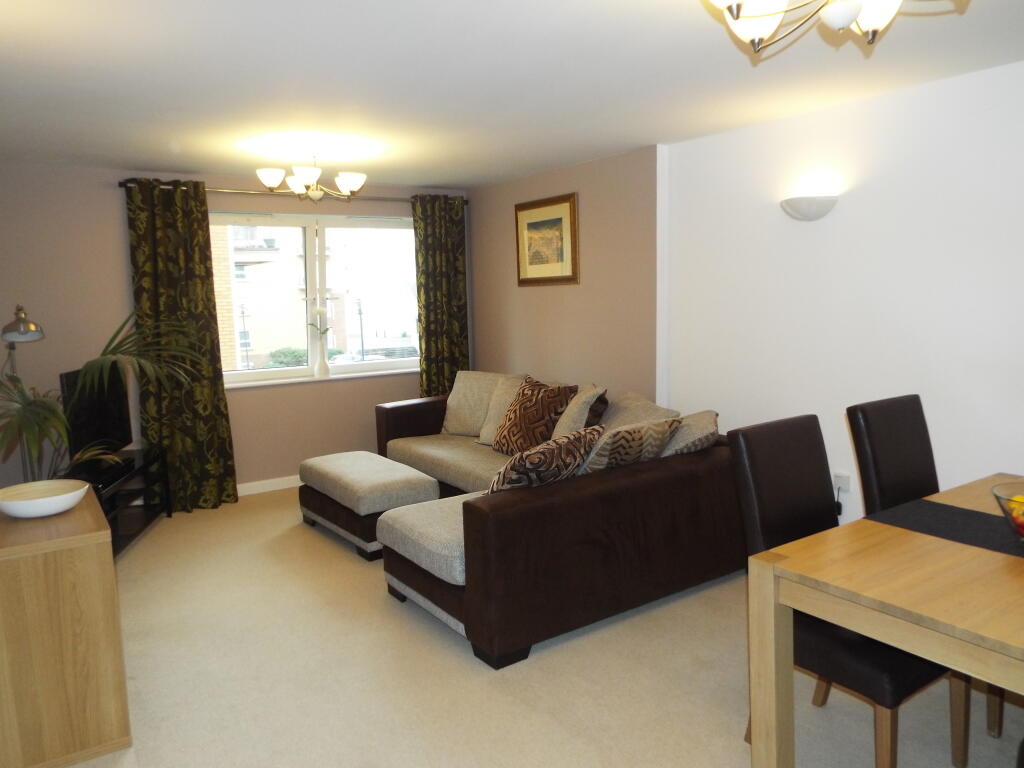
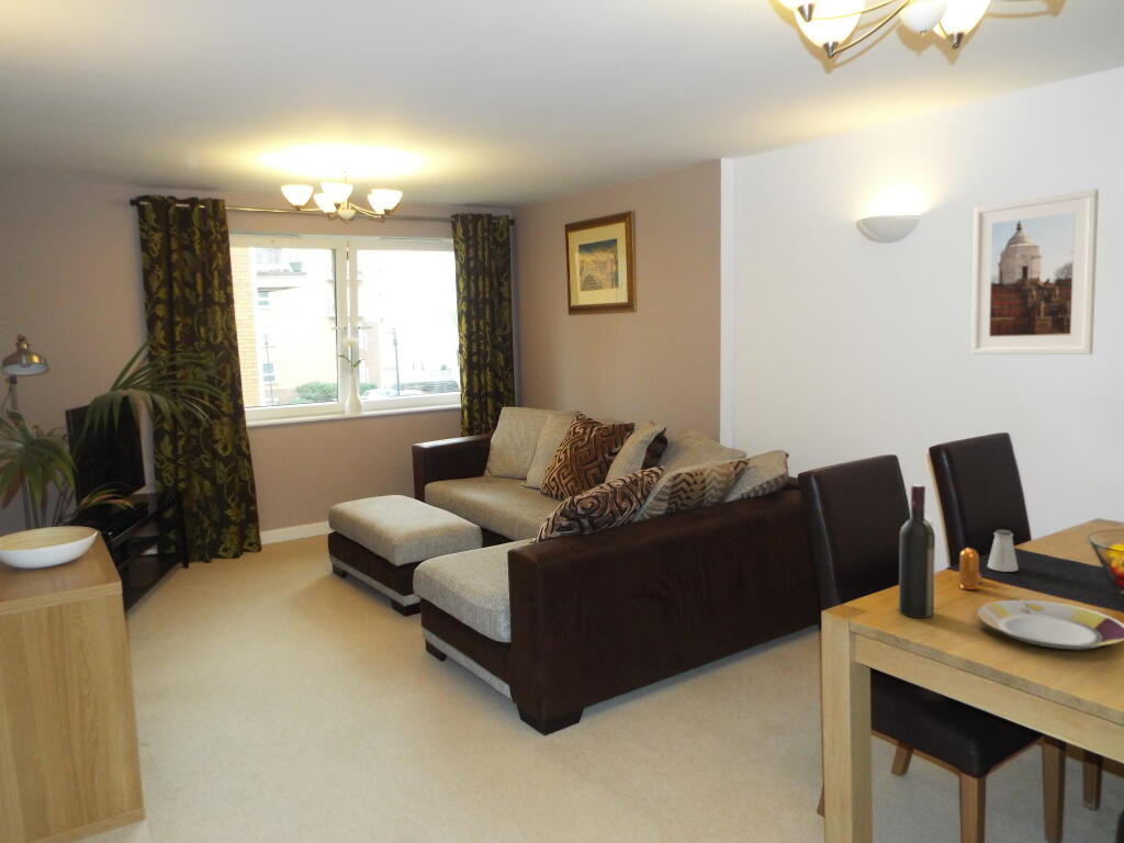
+ wine bottle [898,484,936,619]
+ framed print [970,188,1100,356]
+ plate [977,599,1124,651]
+ saltshaker [987,529,1020,573]
+ pepper shaker [958,547,982,591]
